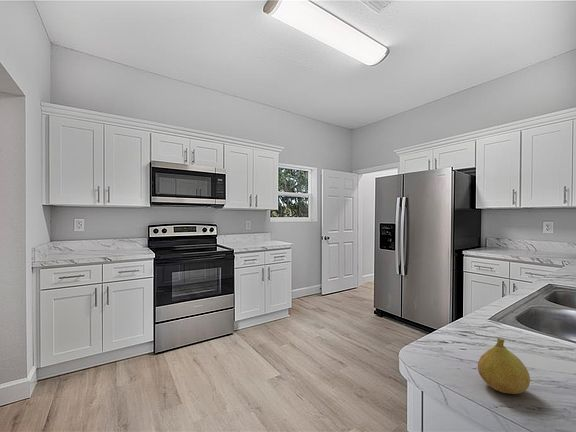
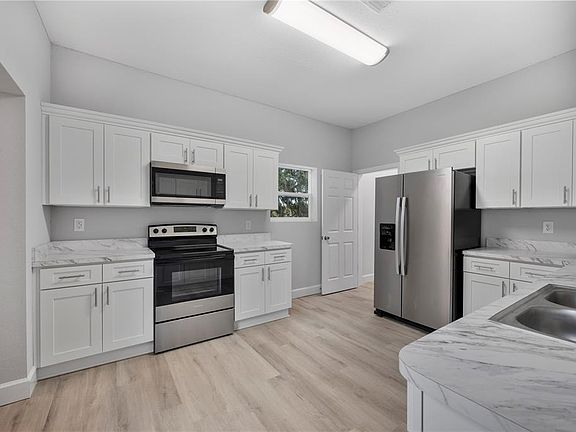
- fruit [477,337,531,395]
